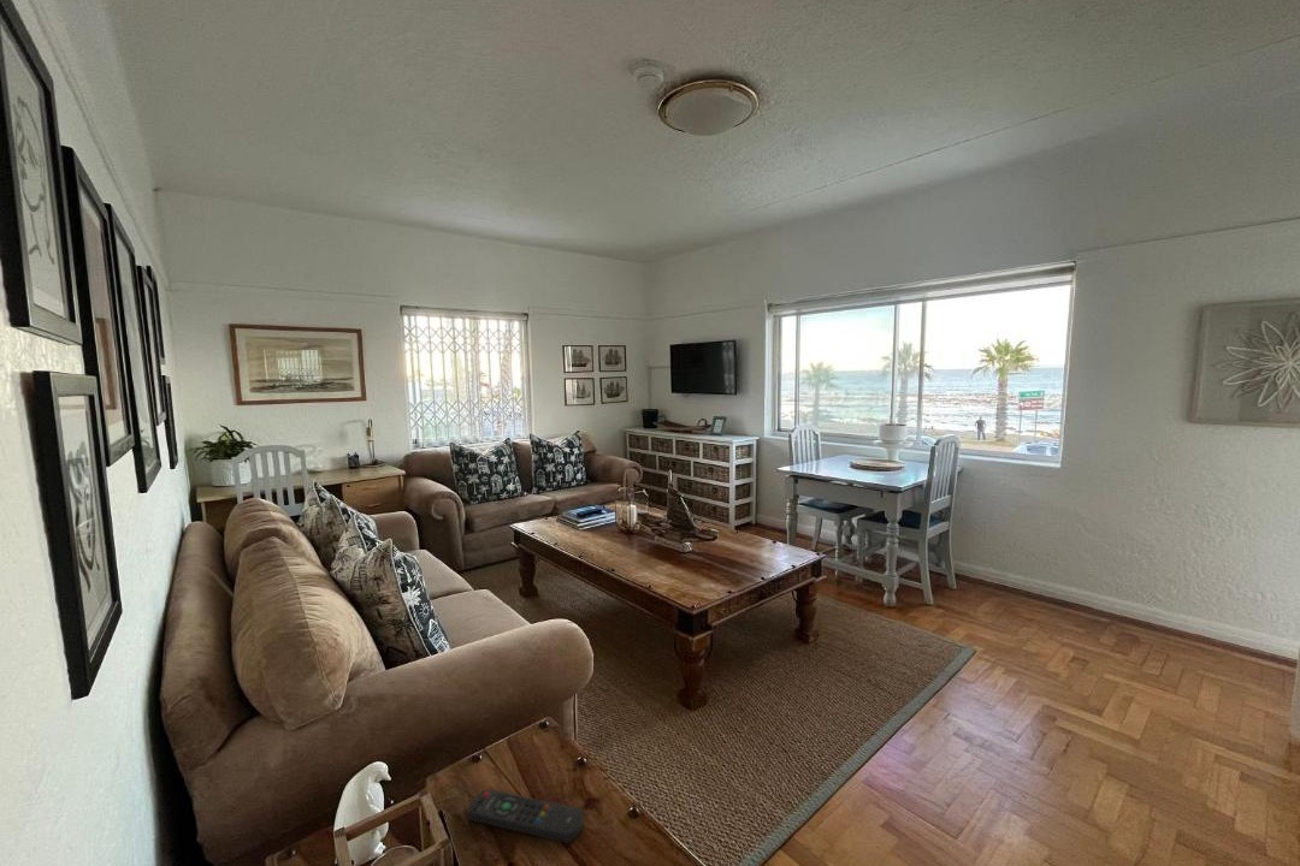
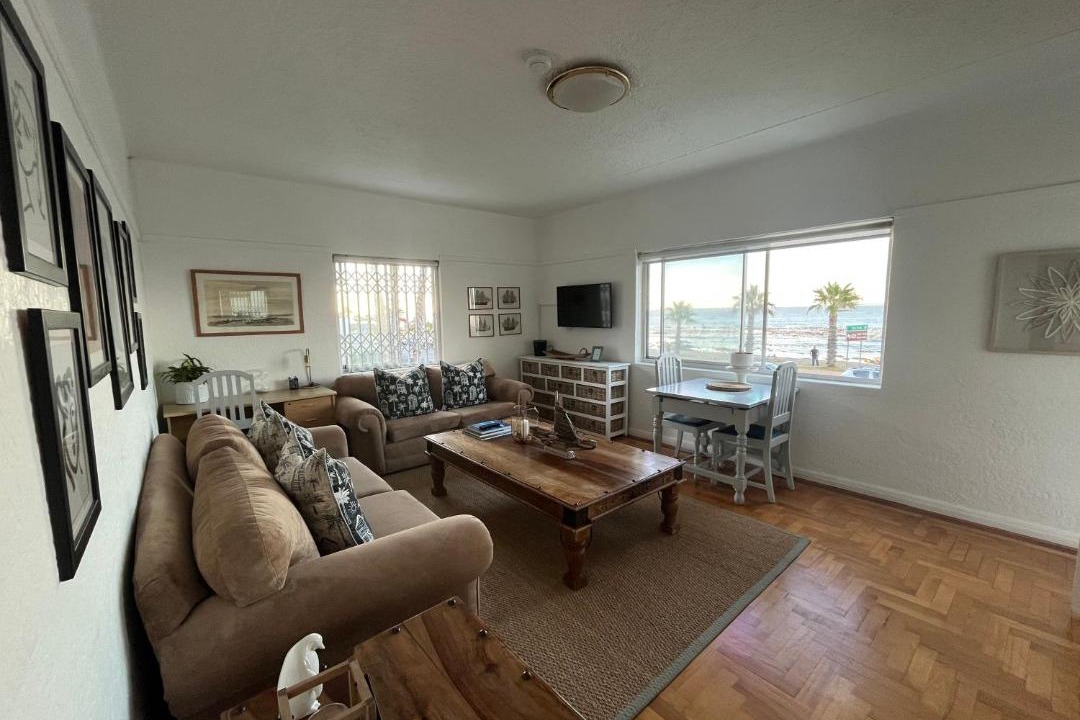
- remote control [467,788,584,844]
